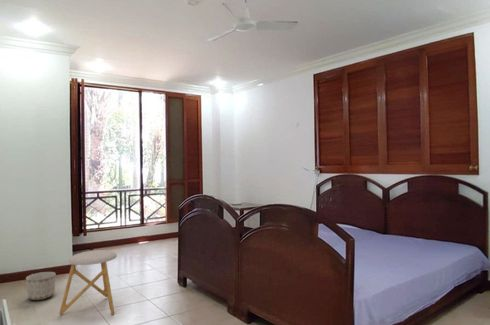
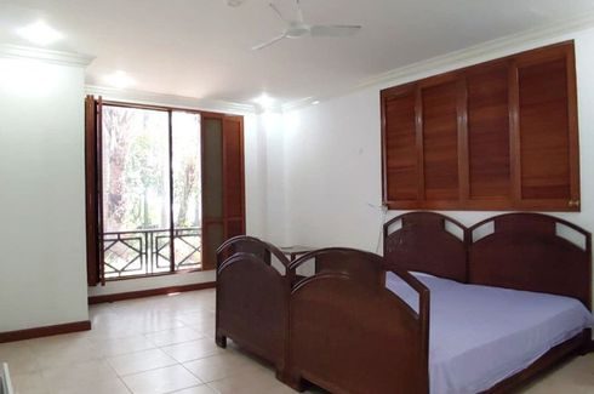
- stool [59,249,118,316]
- planter [25,271,57,301]
